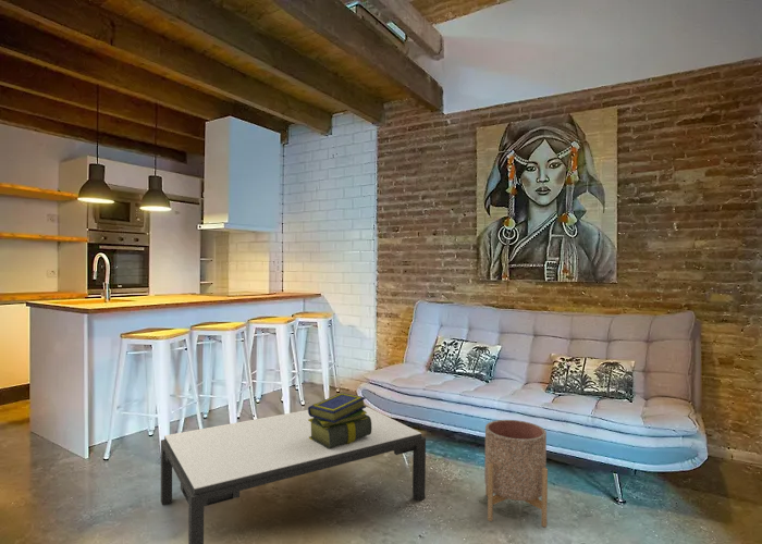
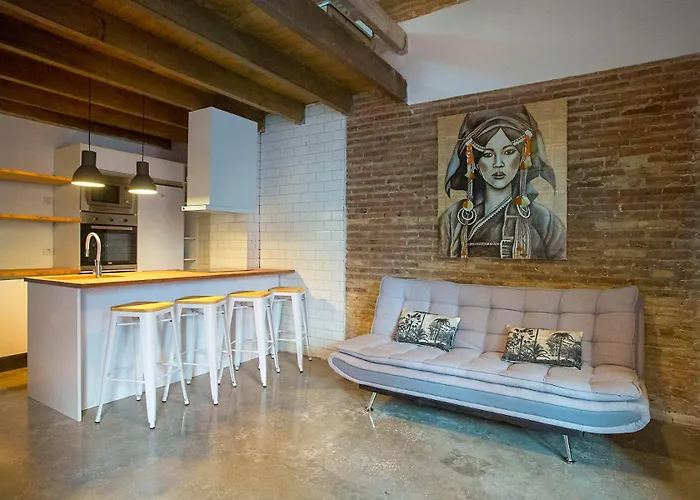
- stack of books [307,392,371,449]
- coffee table [160,406,427,544]
- planter [483,419,549,528]
